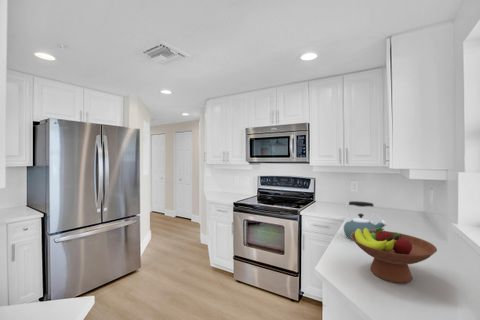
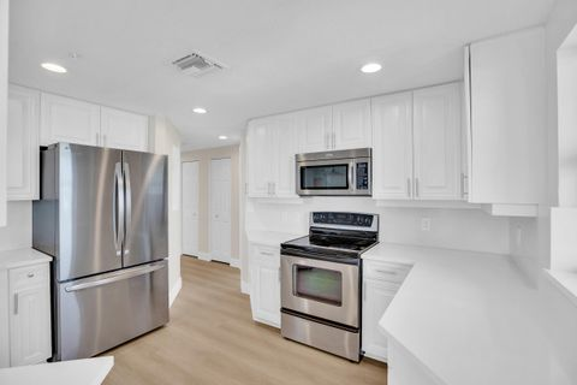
- fruit bowl [351,227,438,284]
- kettle [343,200,388,241]
